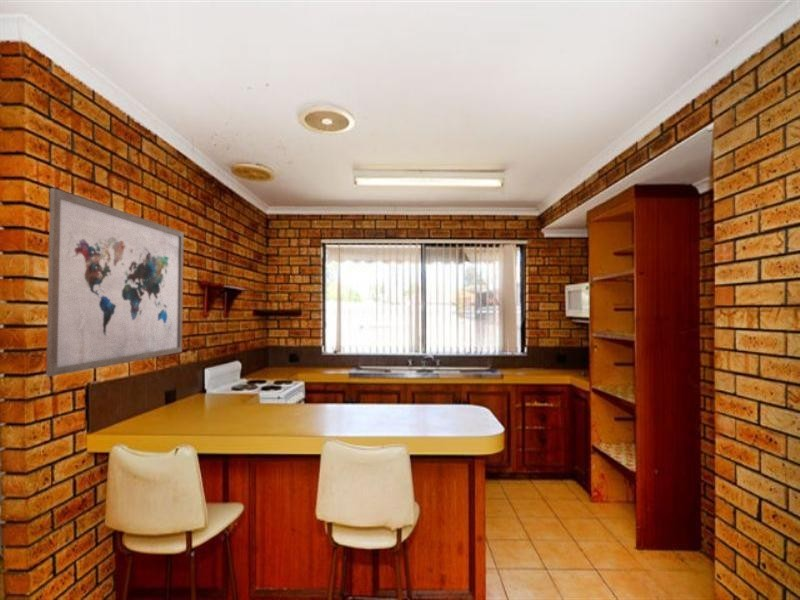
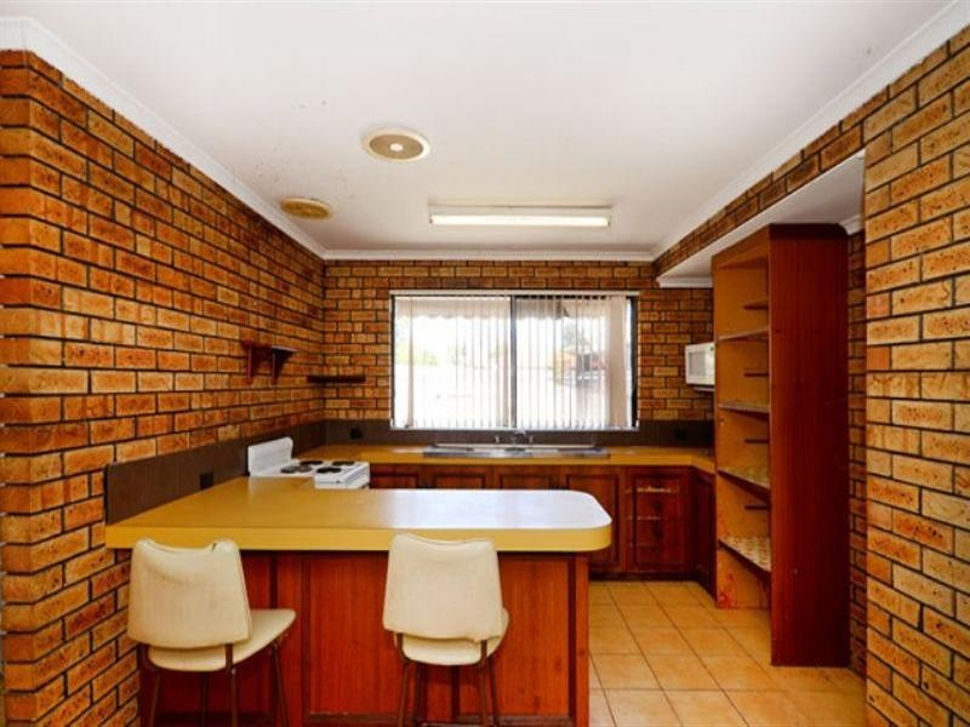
- wall art [45,187,185,377]
